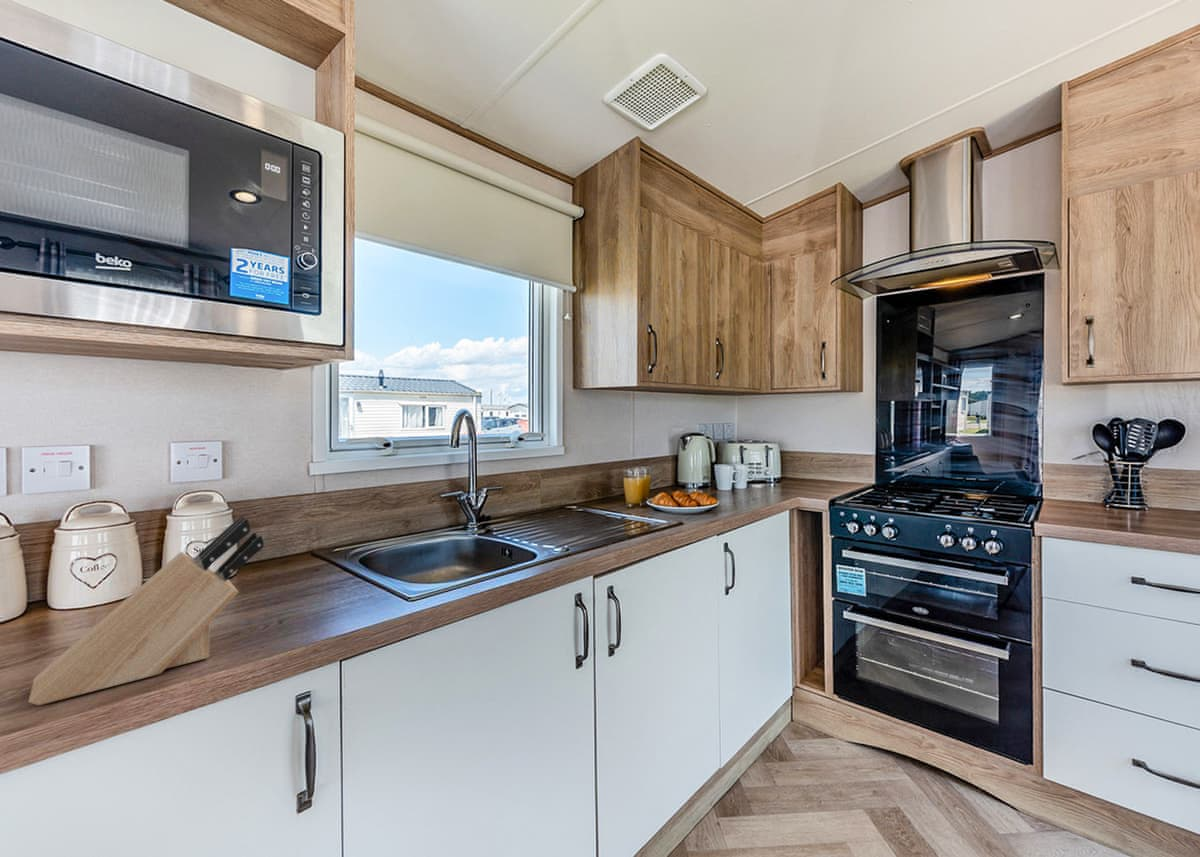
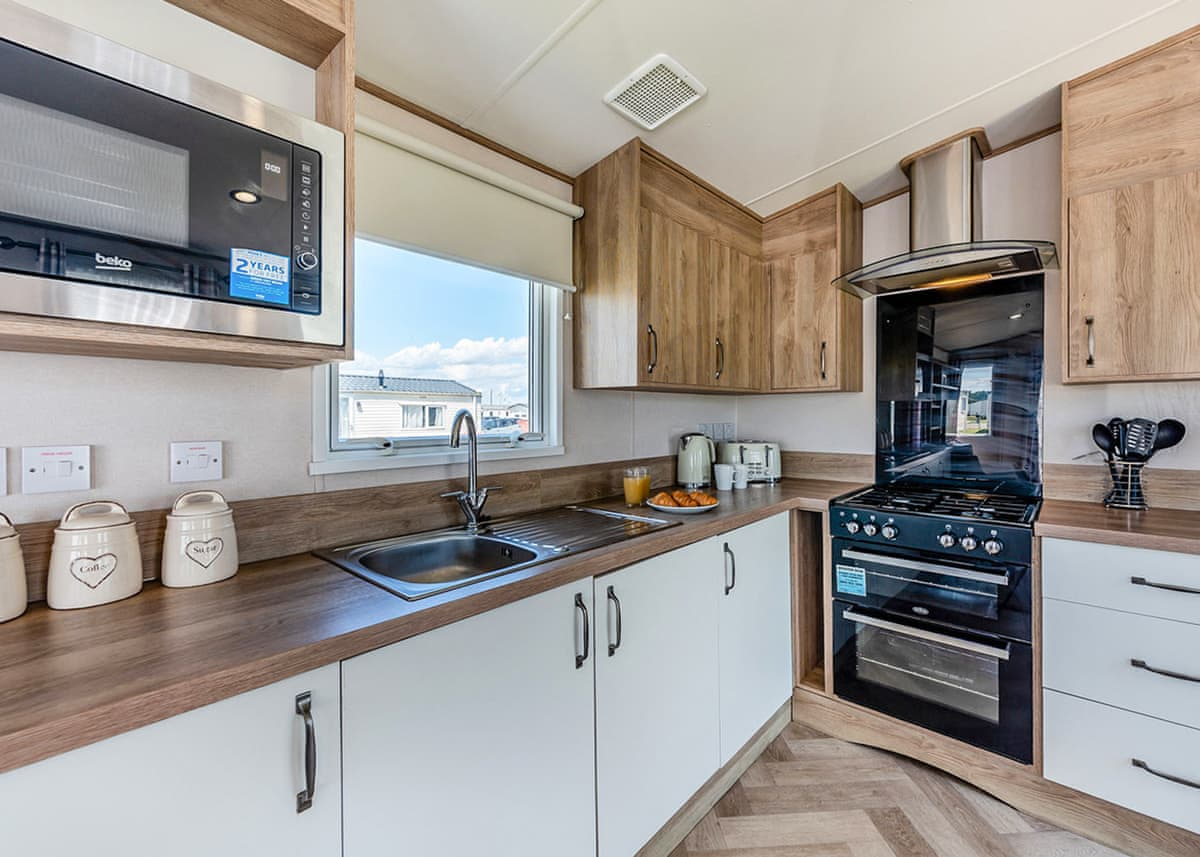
- knife block [28,514,265,706]
